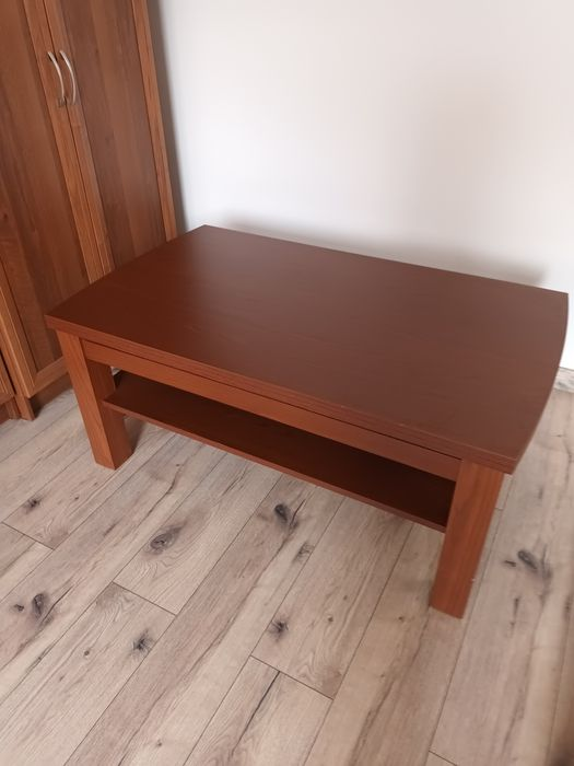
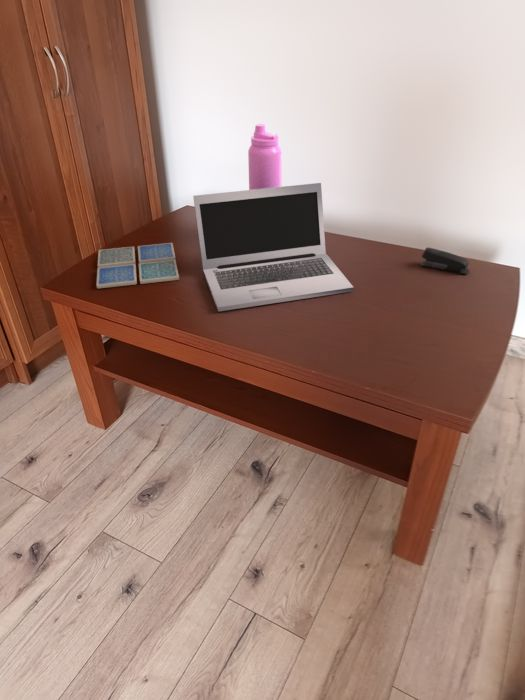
+ laptop [192,182,355,312]
+ drink coaster [95,242,180,290]
+ stapler [419,246,471,275]
+ water bottle [247,123,283,190]
